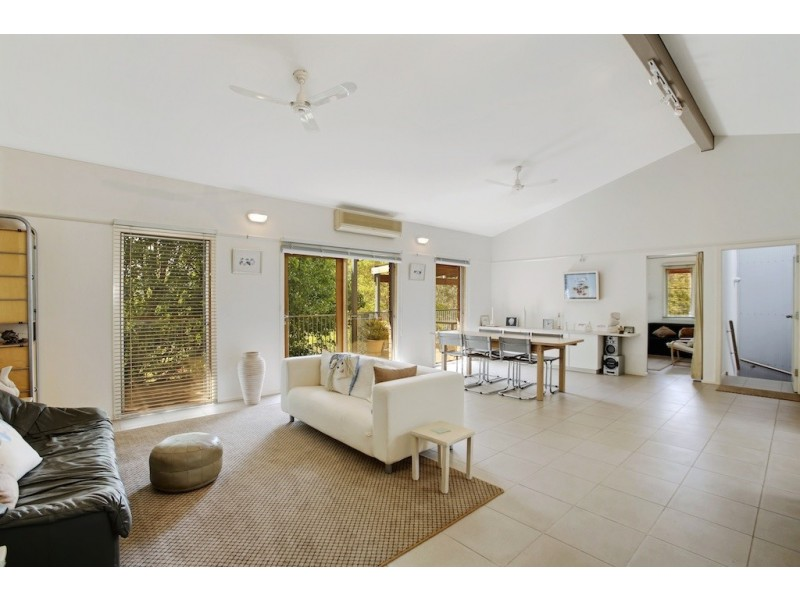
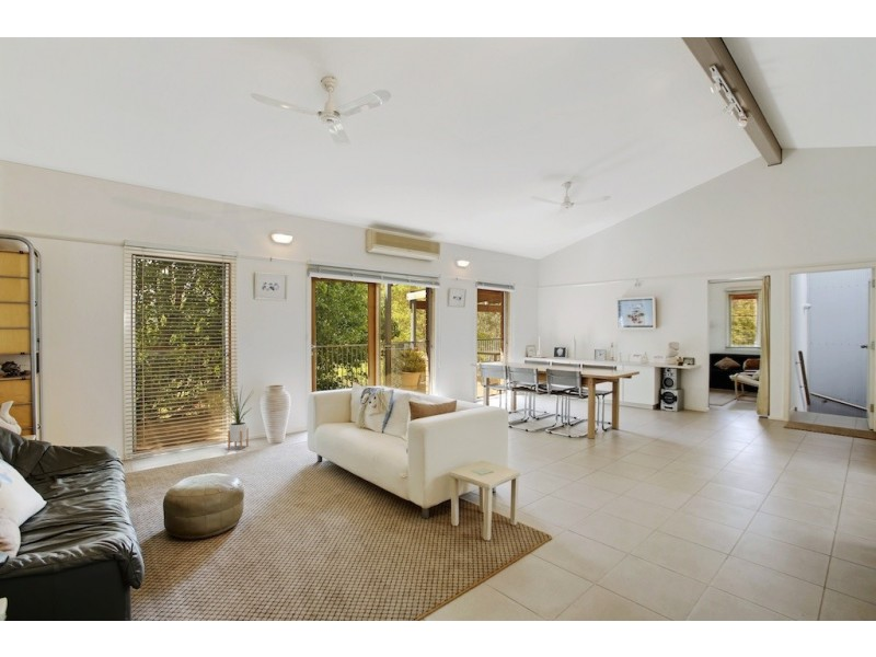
+ house plant [220,384,254,451]
